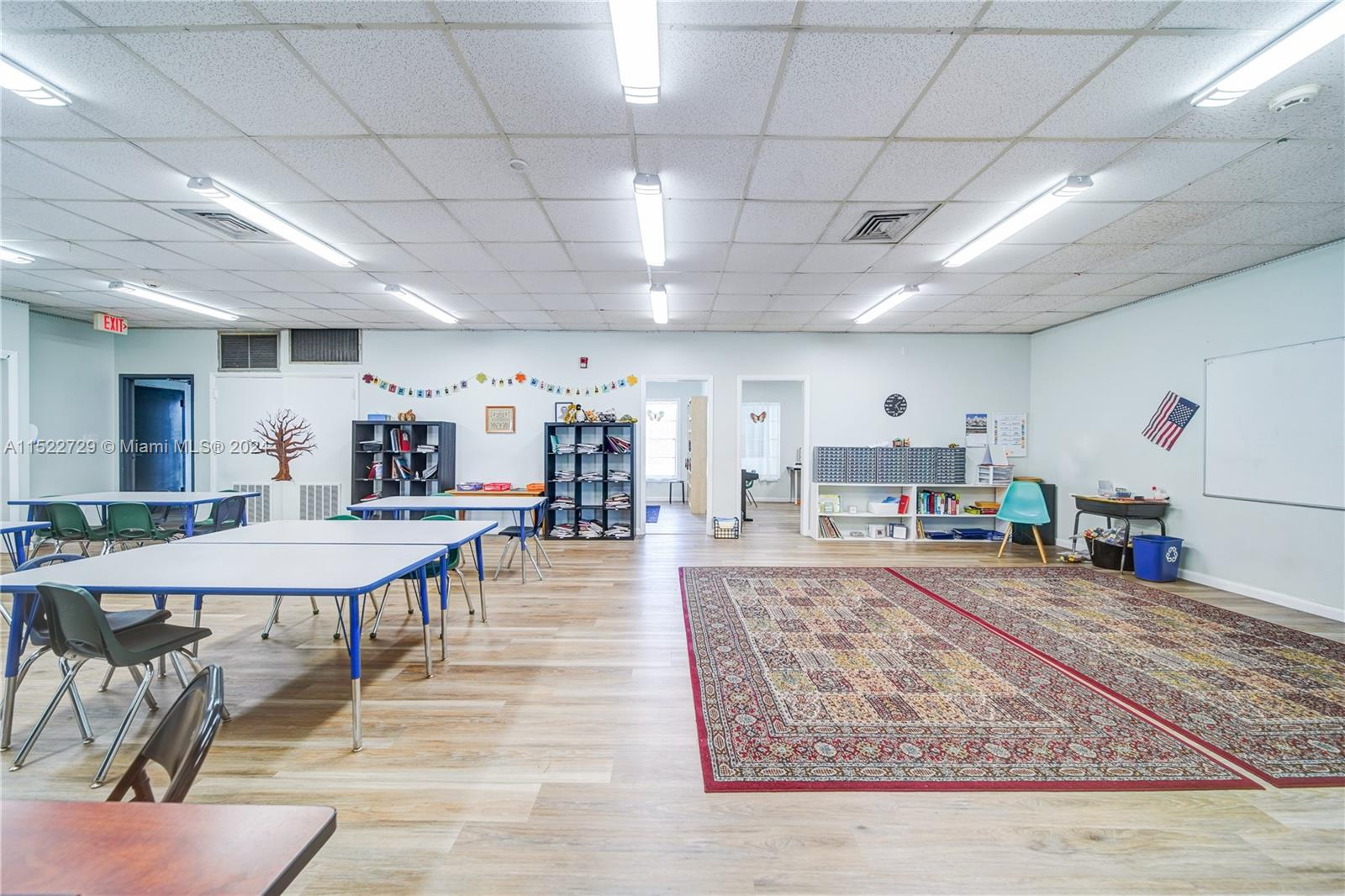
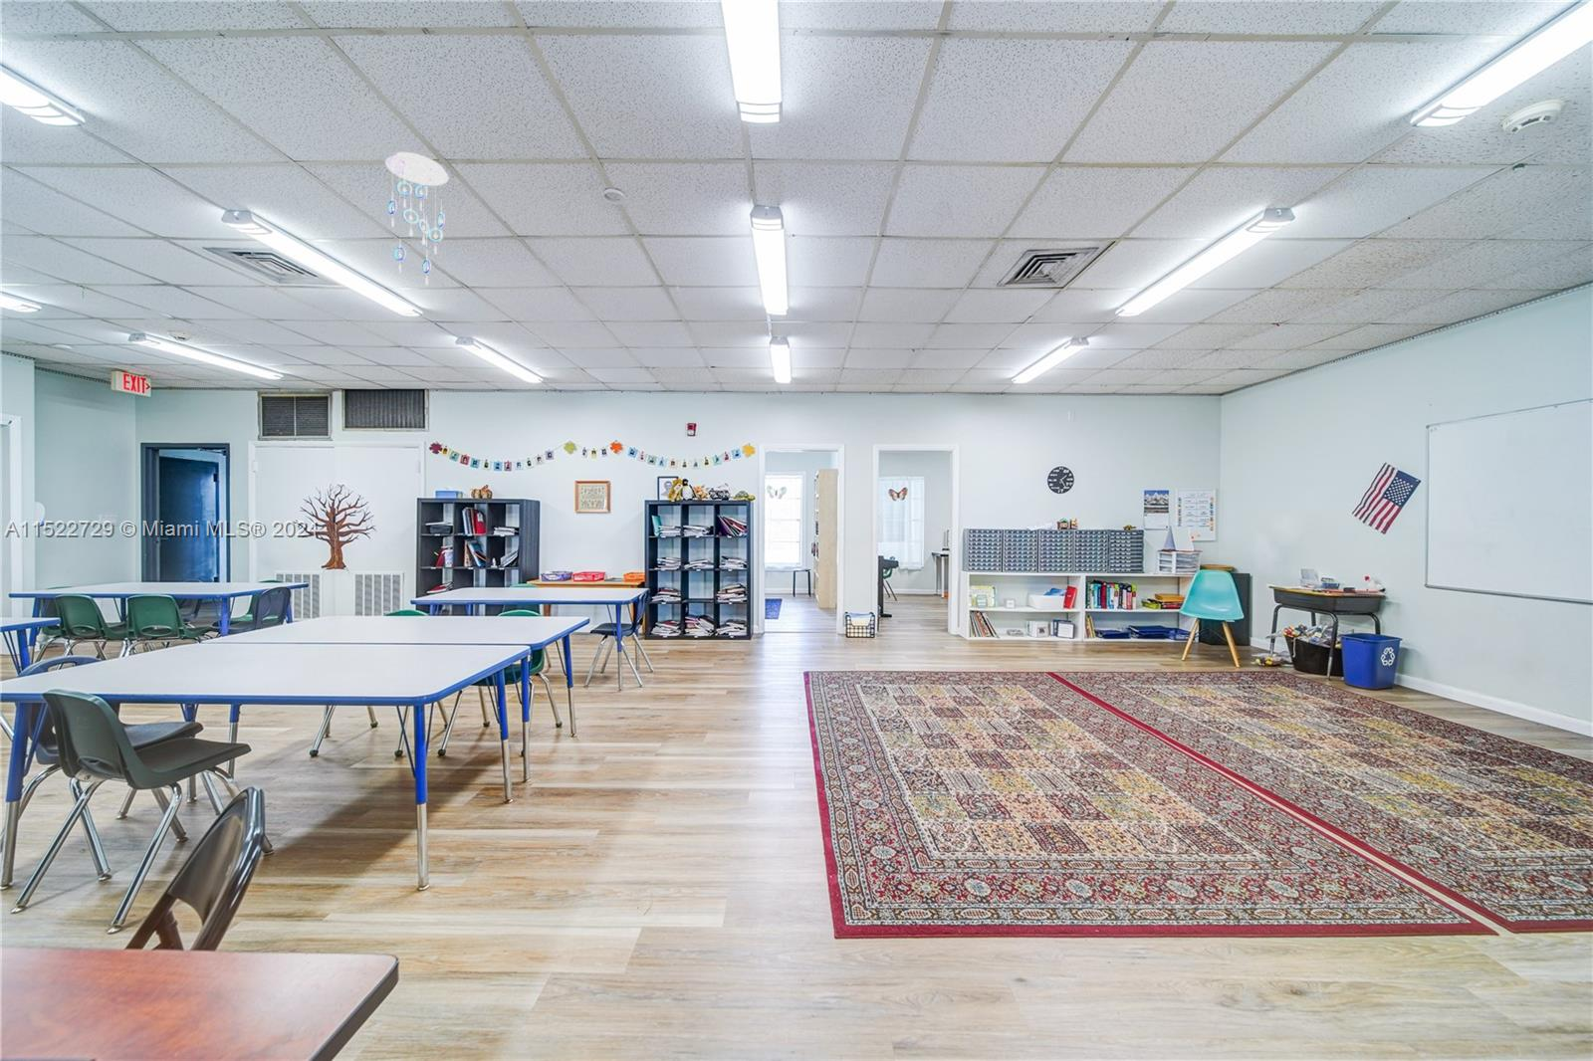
+ ceiling mobile [384,152,450,287]
